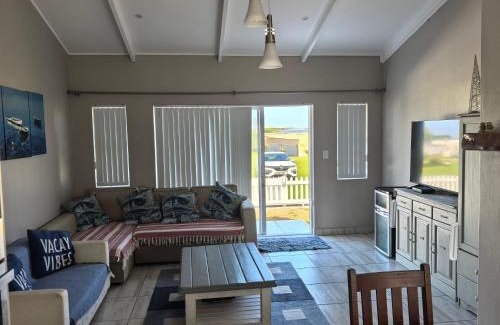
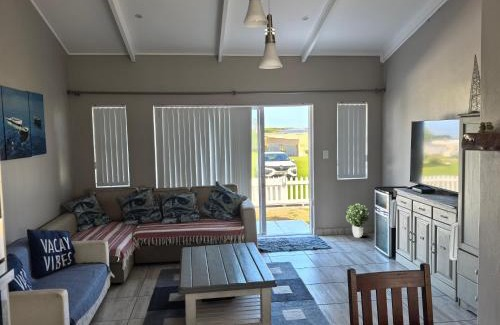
+ potted plant [345,202,371,238]
